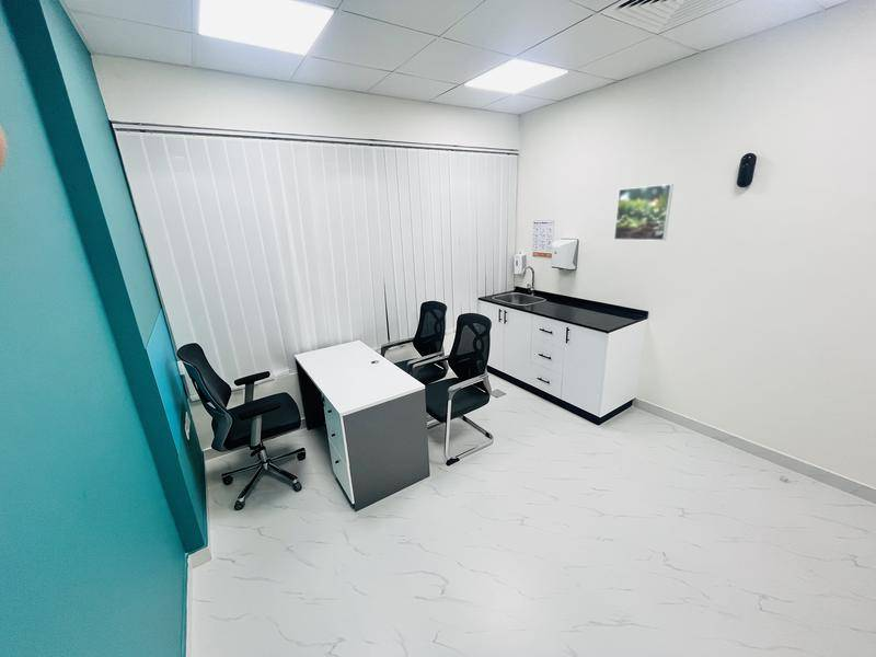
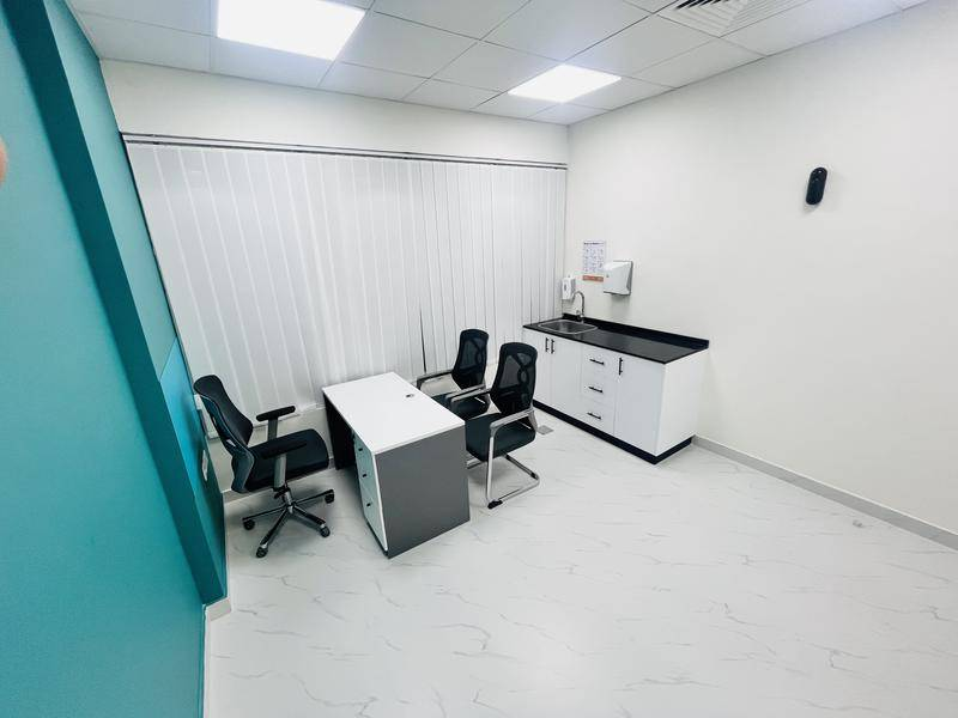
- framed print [613,183,675,242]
